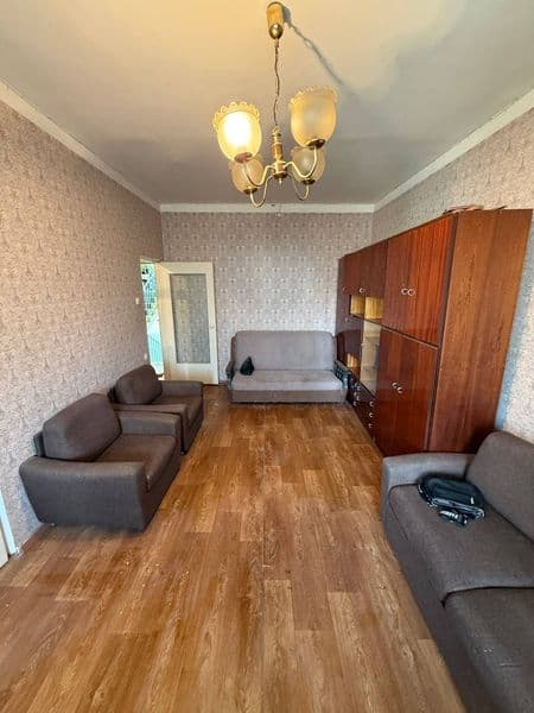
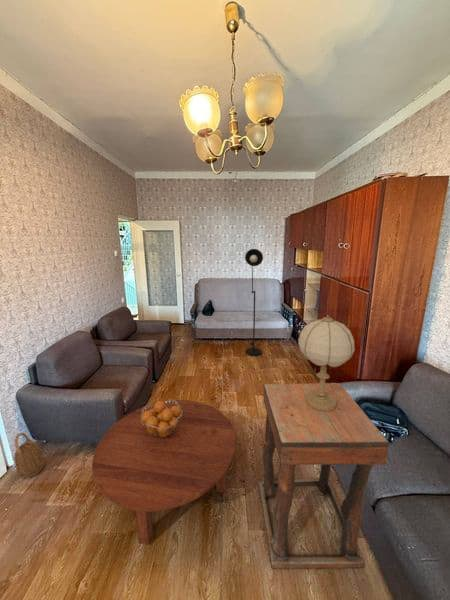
+ coffee table [91,399,237,546]
+ basket [13,432,47,479]
+ fruit basket [141,399,182,439]
+ floor lamp [244,248,264,357]
+ table lamp [297,314,356,411]
+ side table [258,382,390,570]
